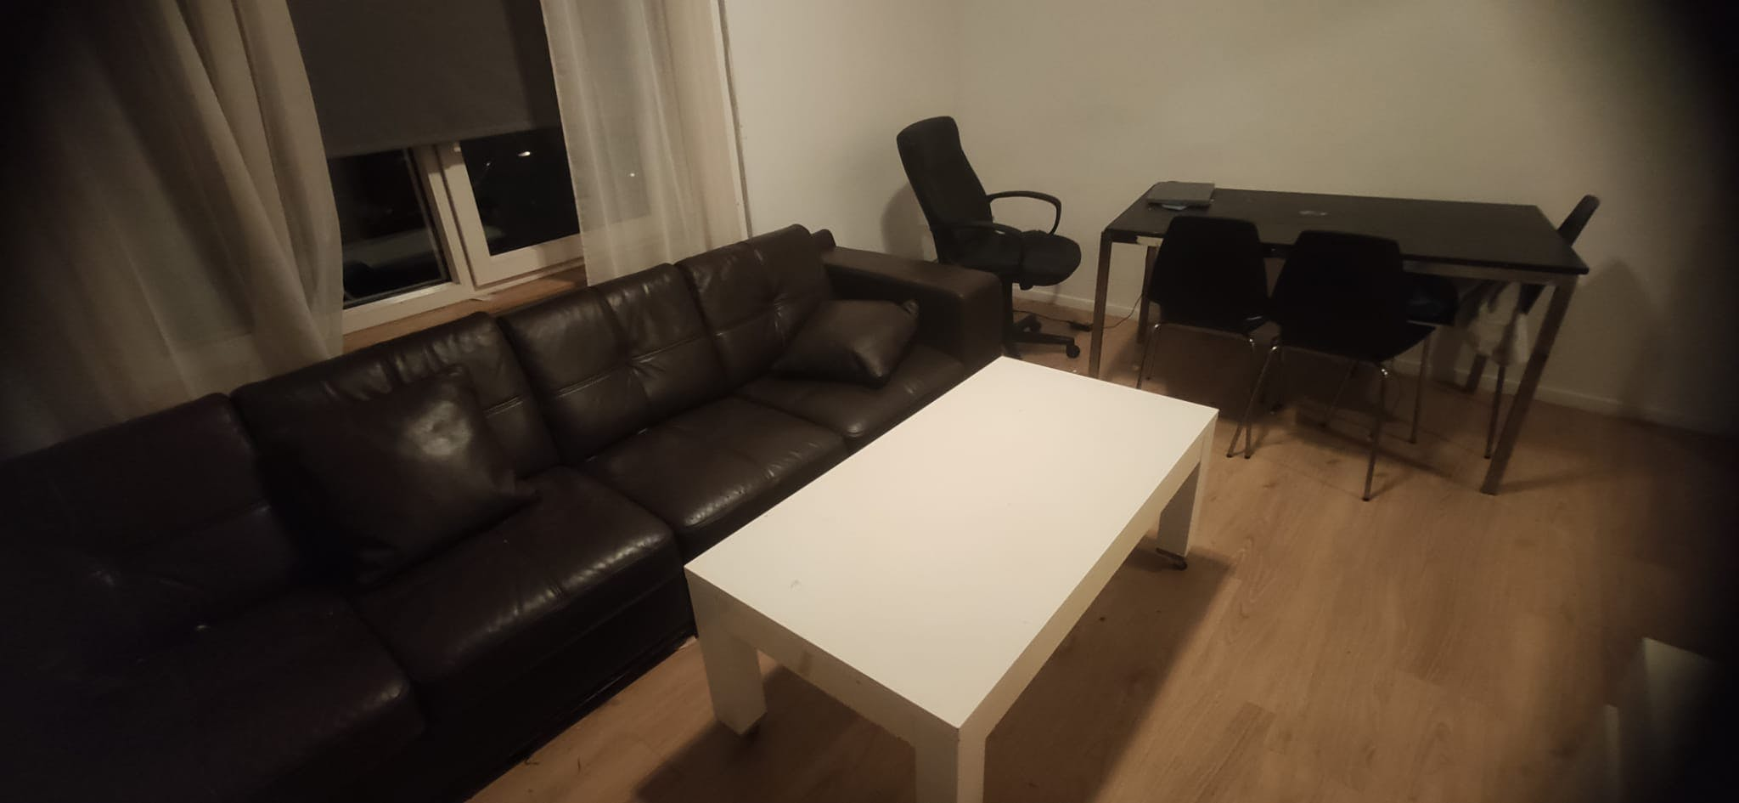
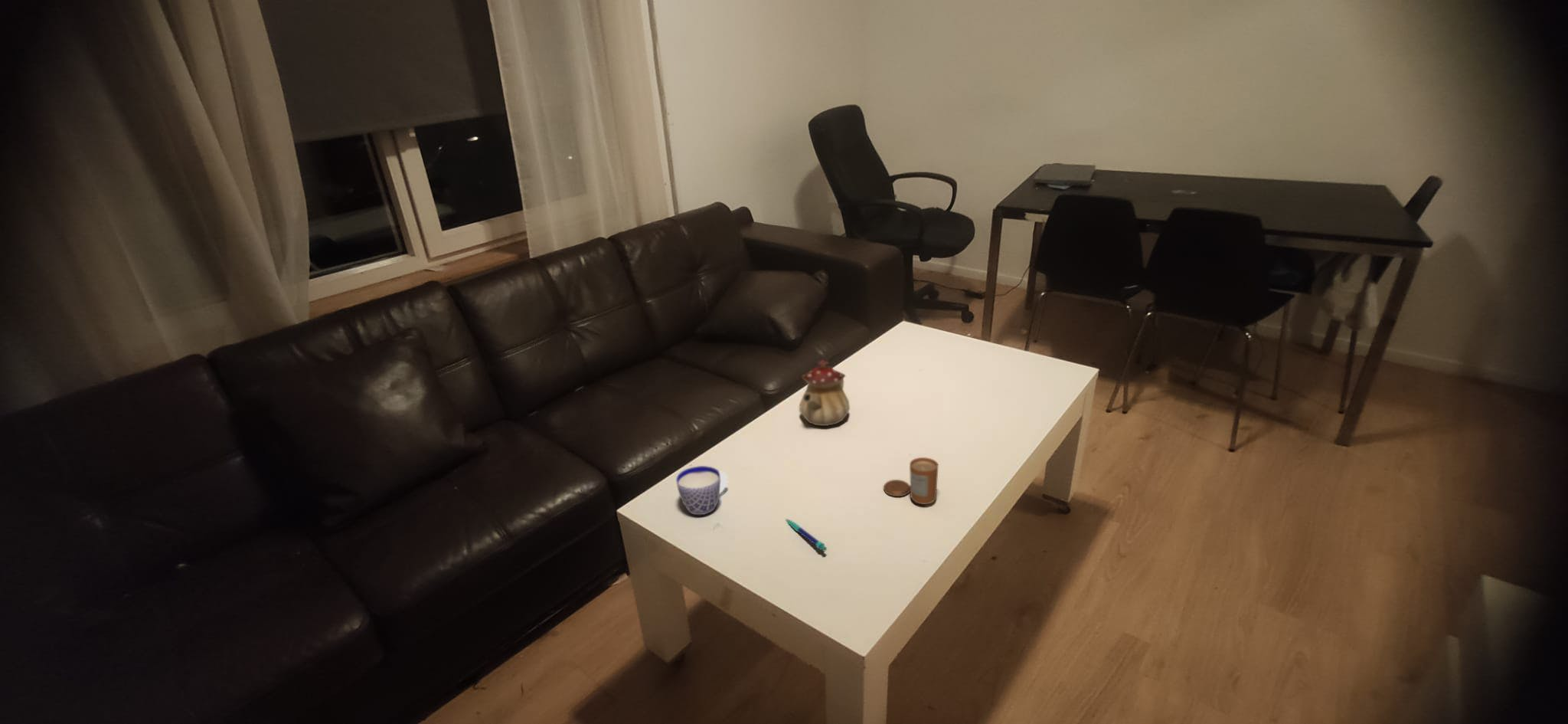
+ candle [883,457,939,505]
+ cup [675,465,729,516]
+ teapot [799,359,851,427]
+ pen [785,518,828,552]
